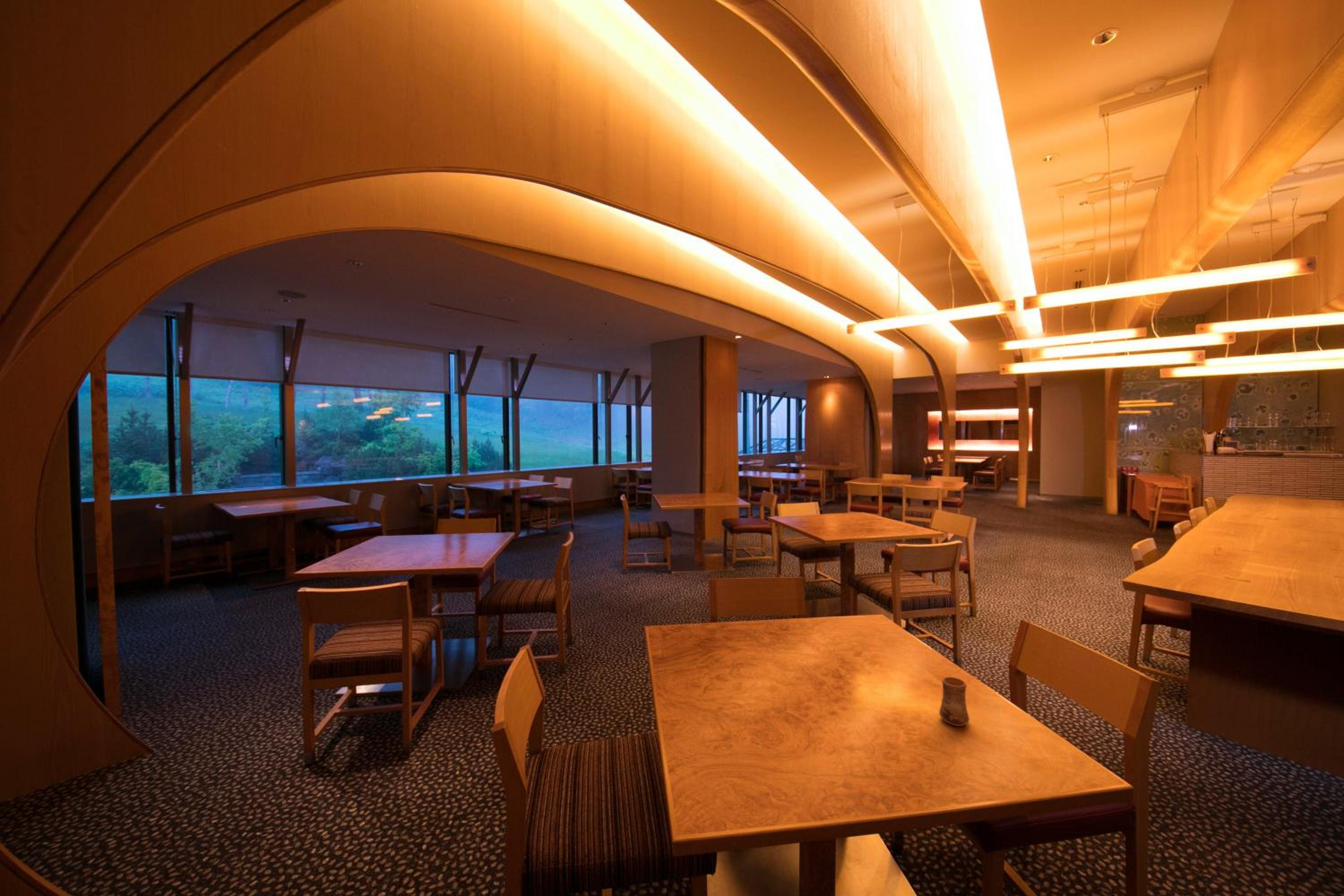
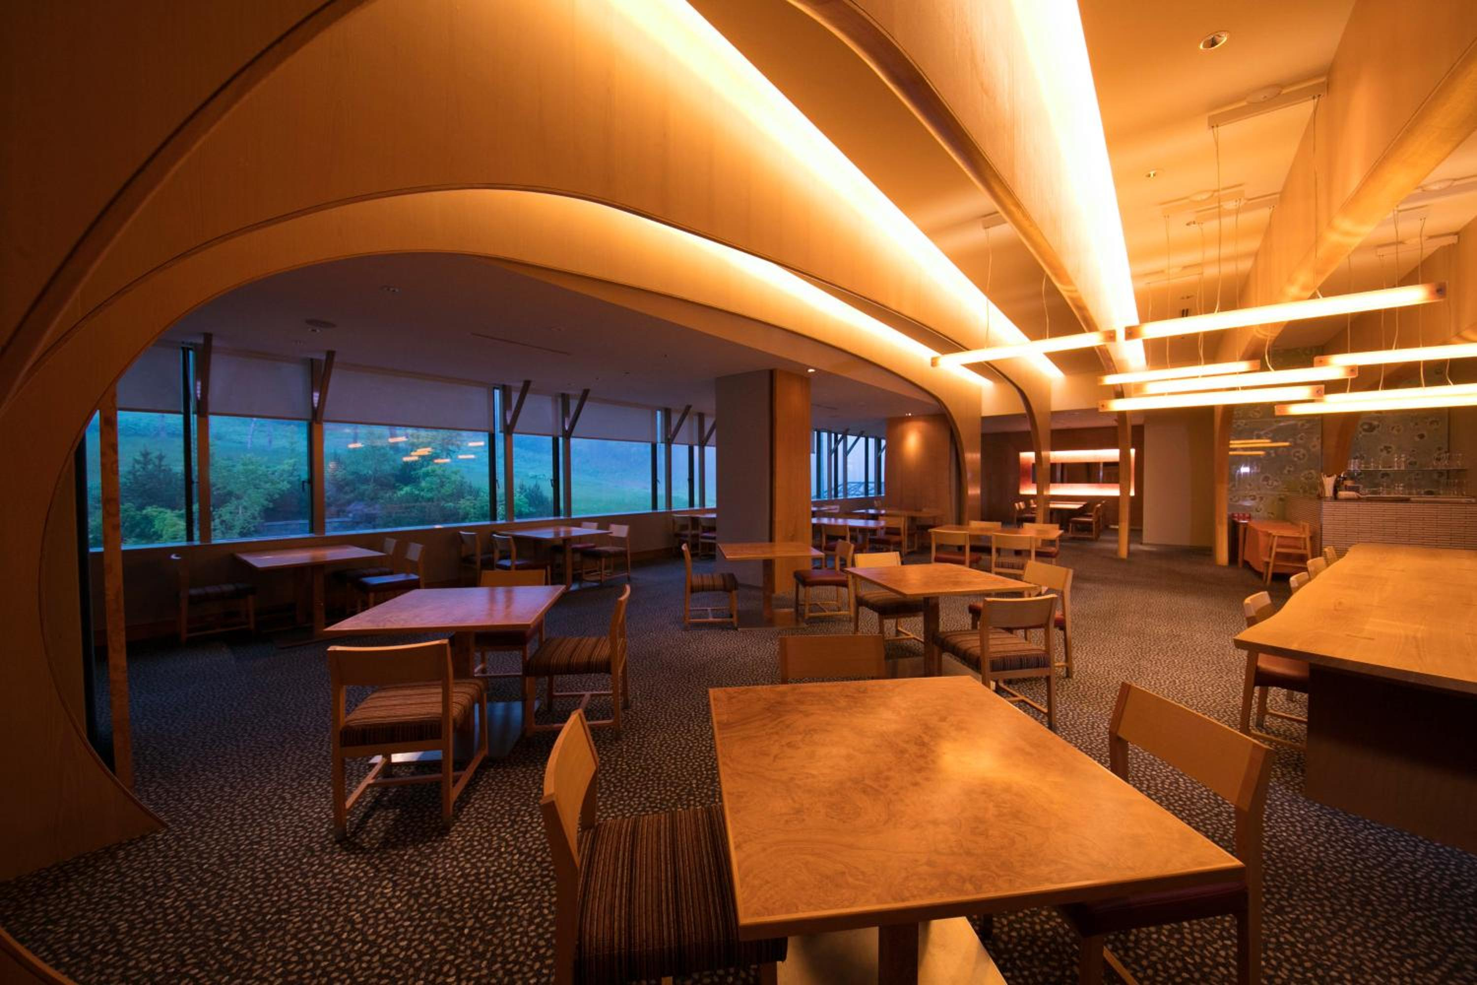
- cup [939,676,970,727]
